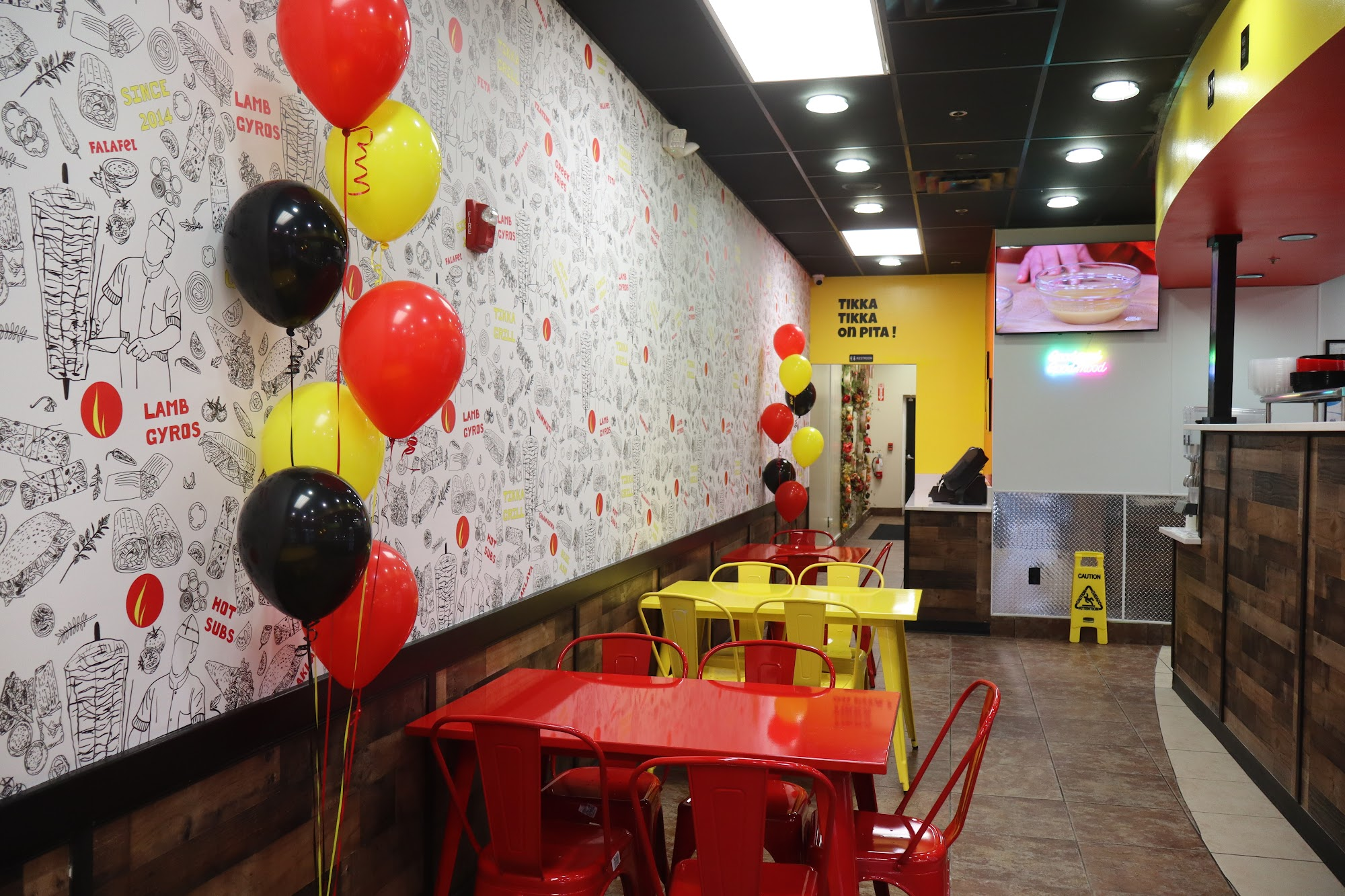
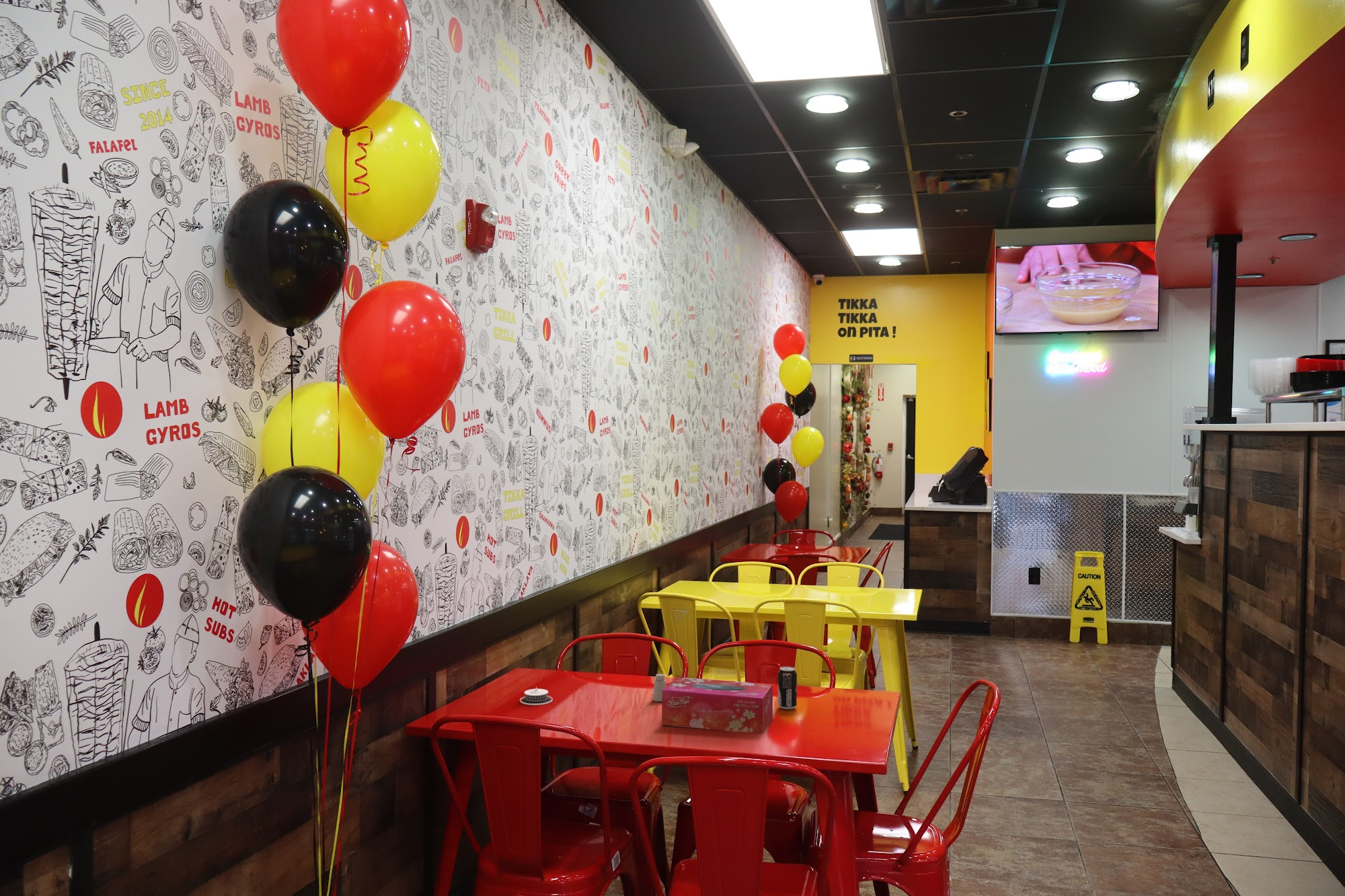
+ architectural model [519,686,553,706]
+ beverage can [777,666,798,710]
+ saltshaker [652,673,667,702]
+ tissue box [661,676,773,734]
